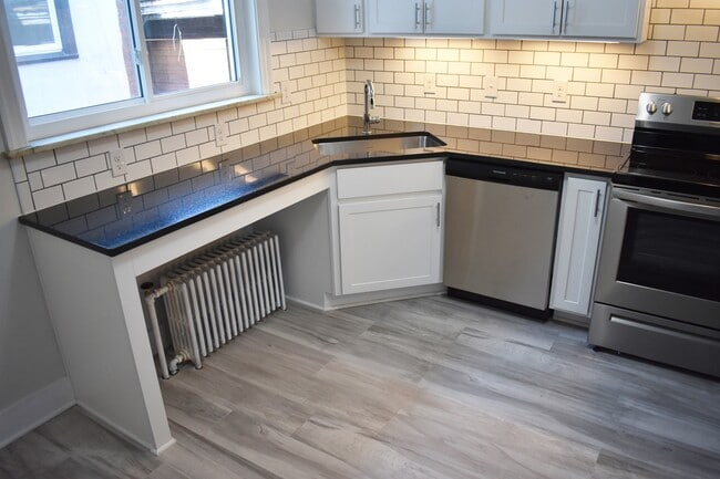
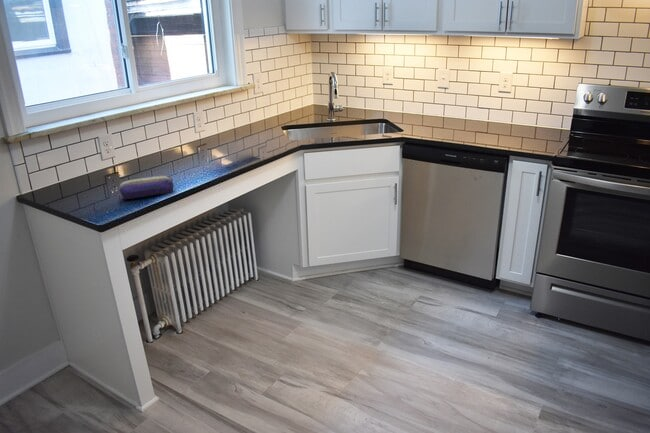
+ pencil case [118,175,175,200]
